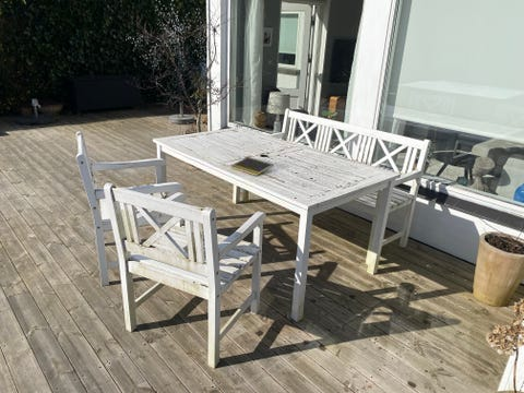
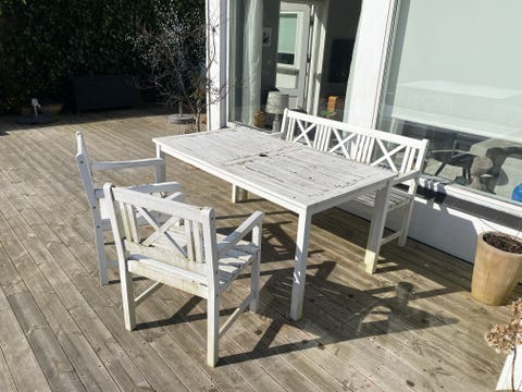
- notepad [229,156,274,177]
